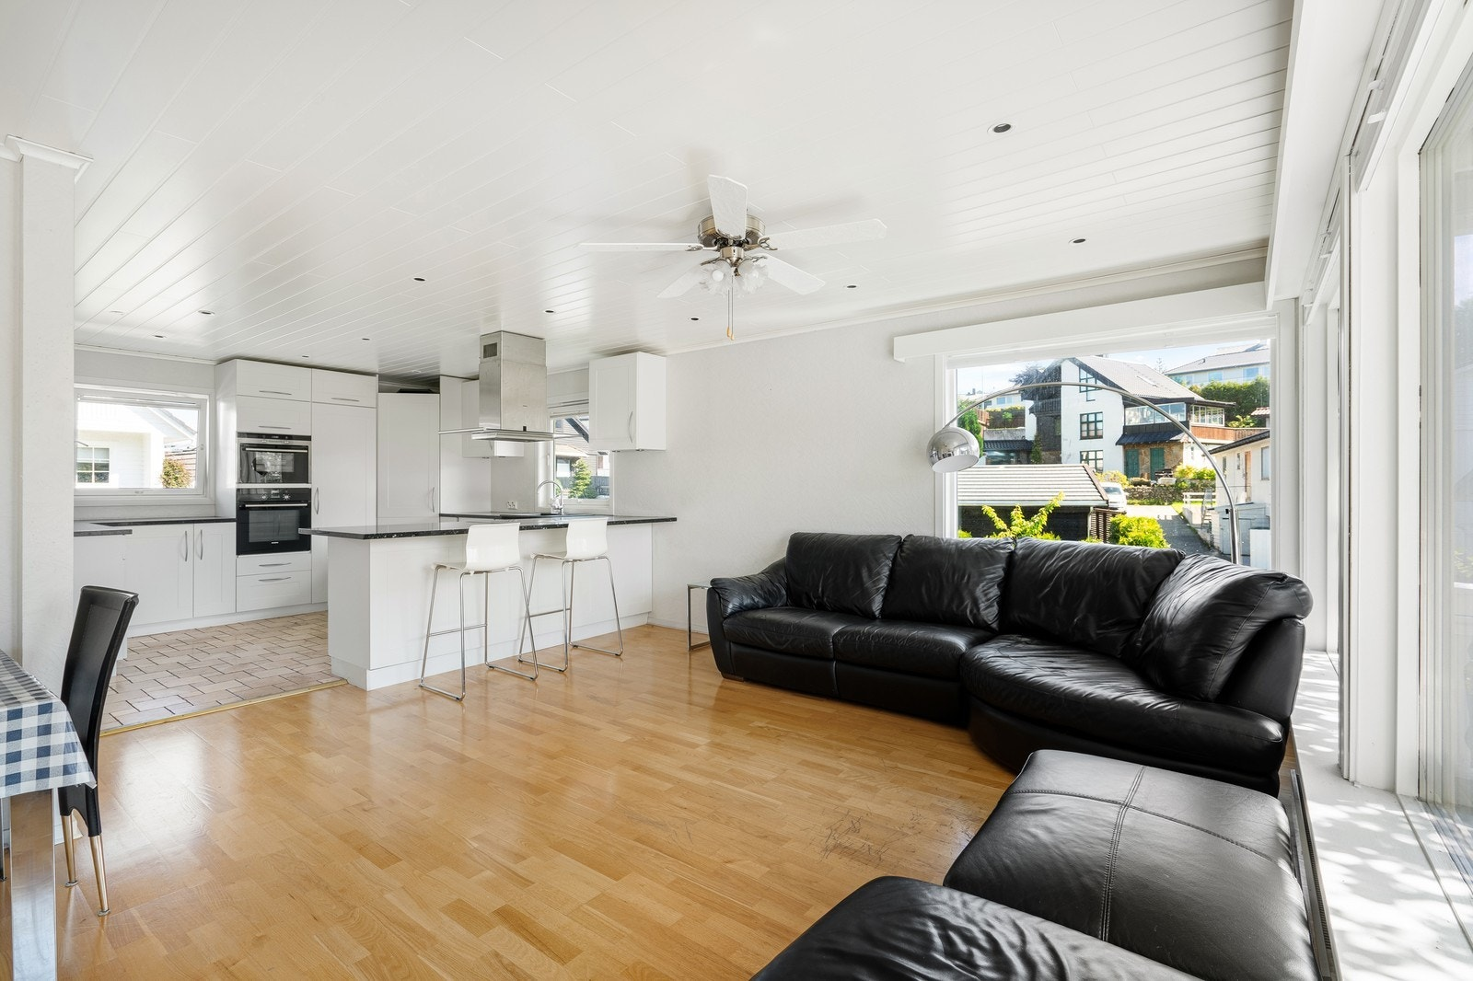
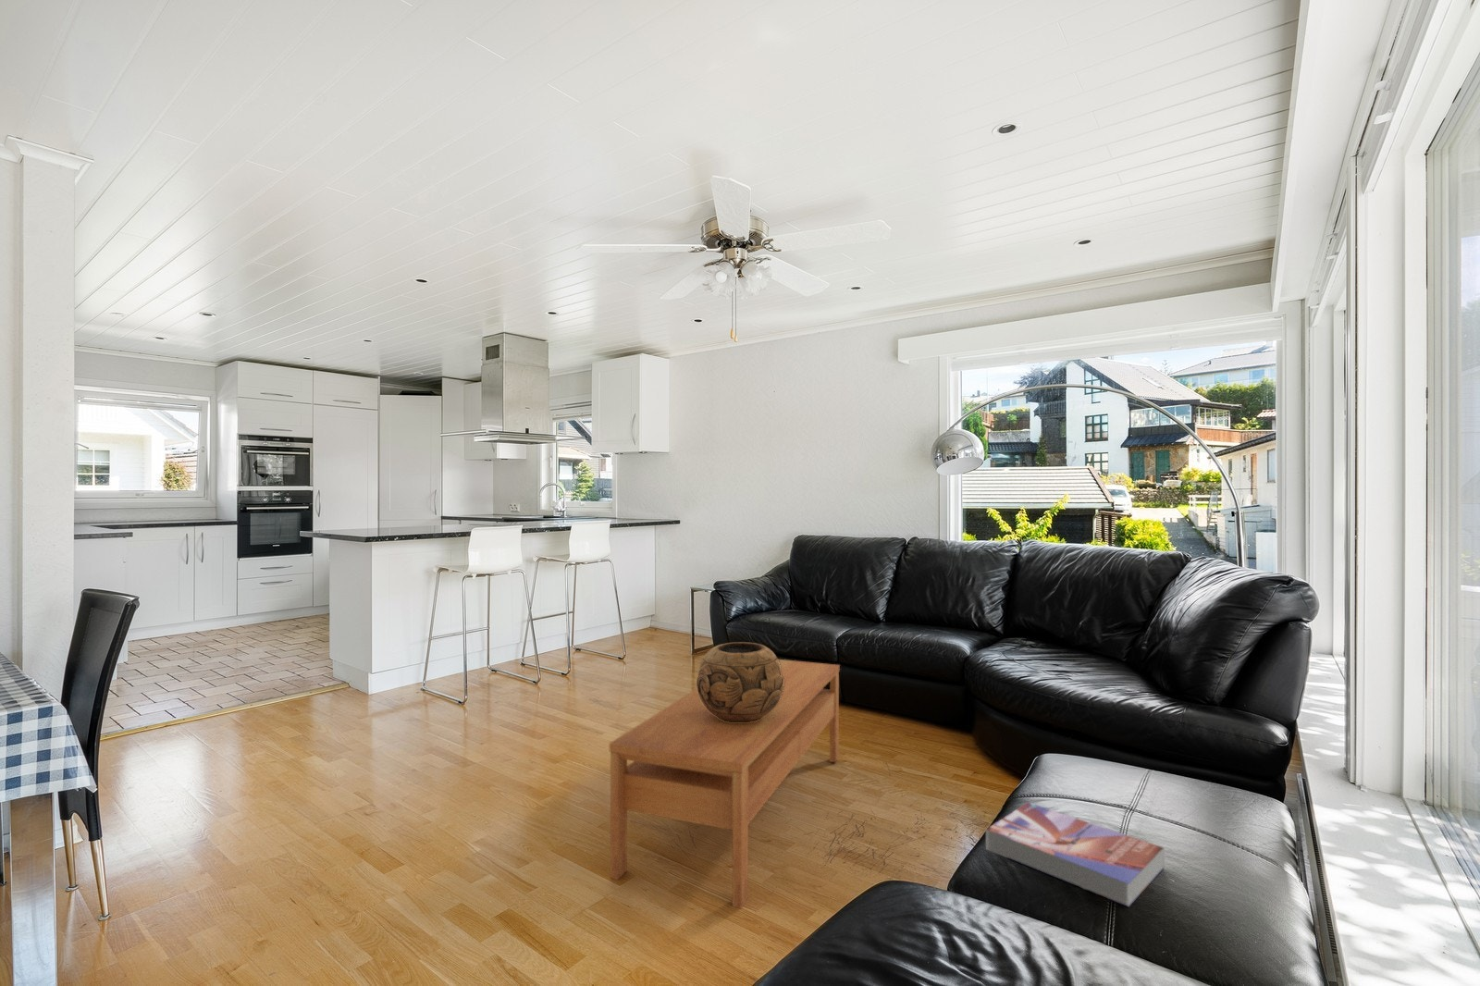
+ textbook [984,801,1165,908]
+ coffee table [609,658,841,909]
+ decorative bowl [695,640,785,722]
